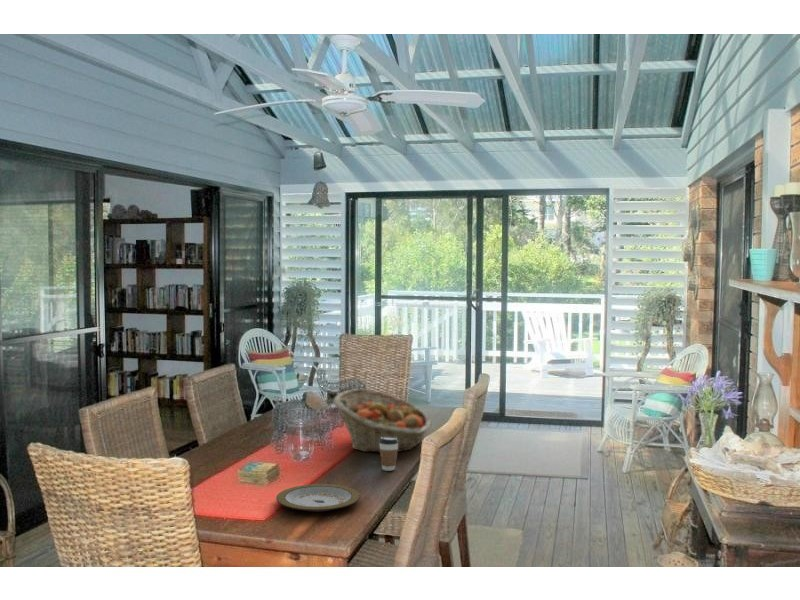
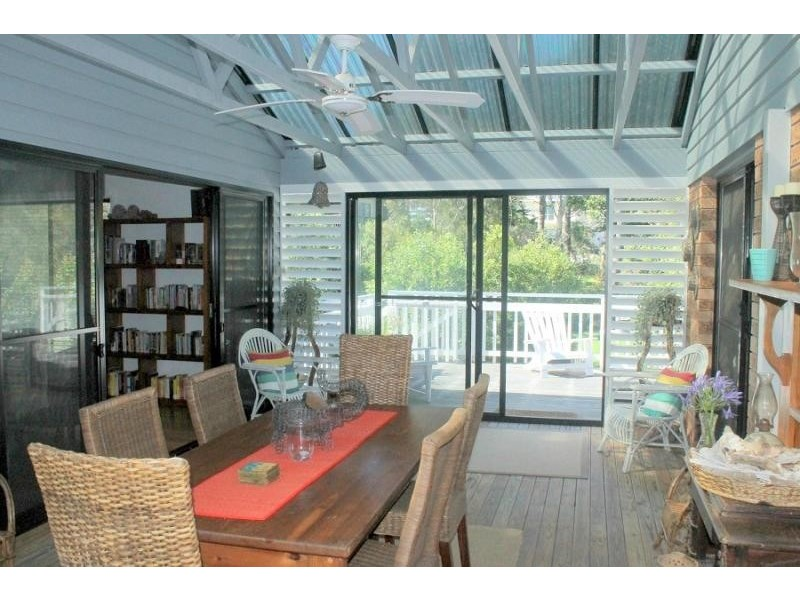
- plate [275,483,361,513]
- coffee cup [379,437,398,472]
- fruit basket [333,388,432,454]
